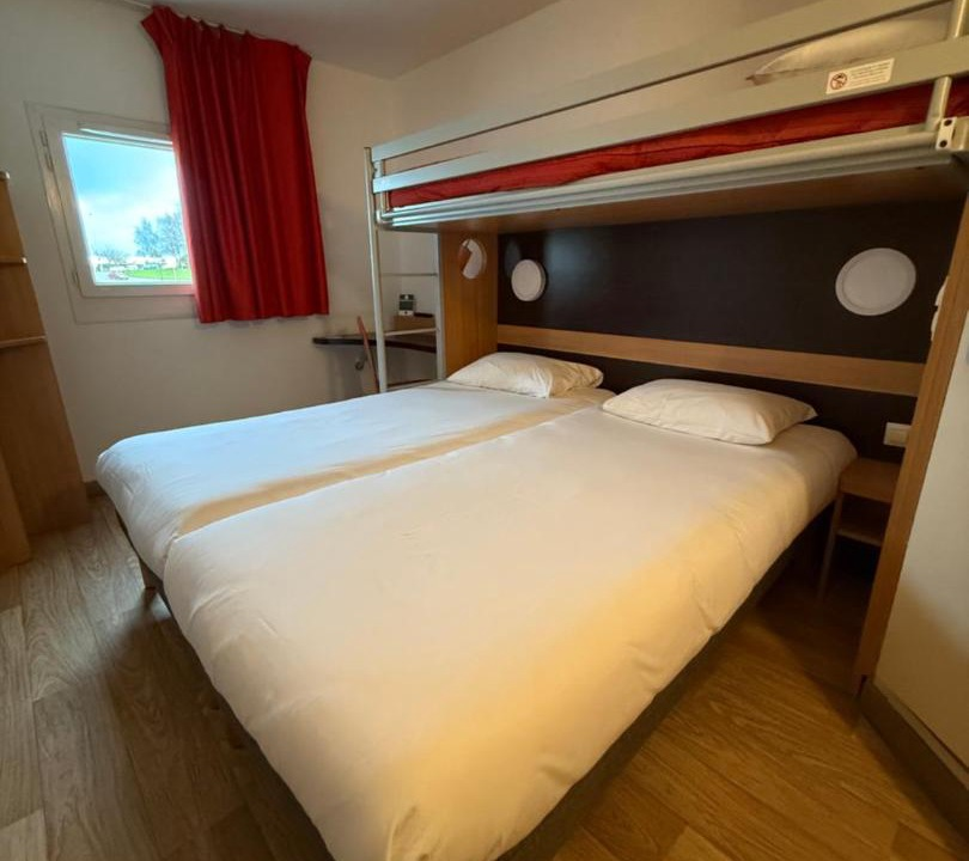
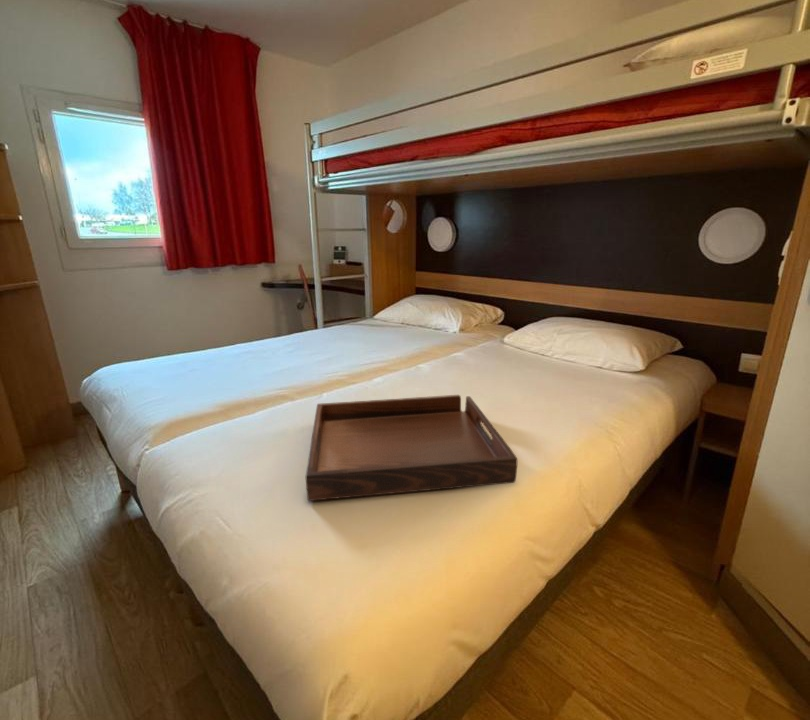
+ serving tray [305,394,518,502]
